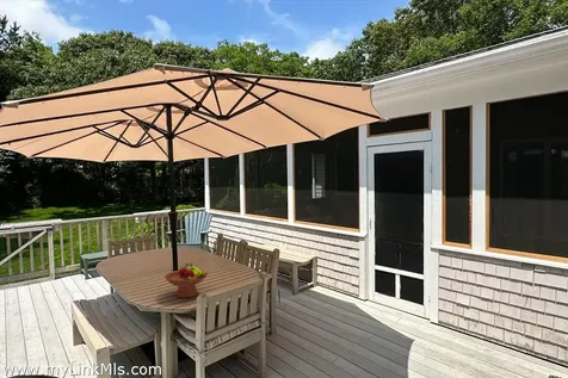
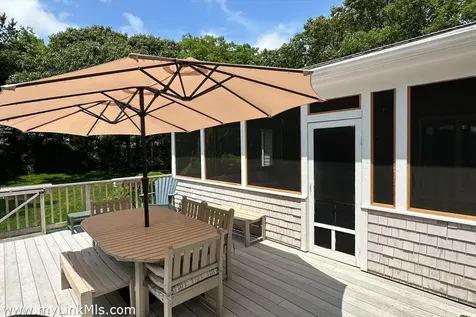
- fruit bowl [163,262,209,299]
